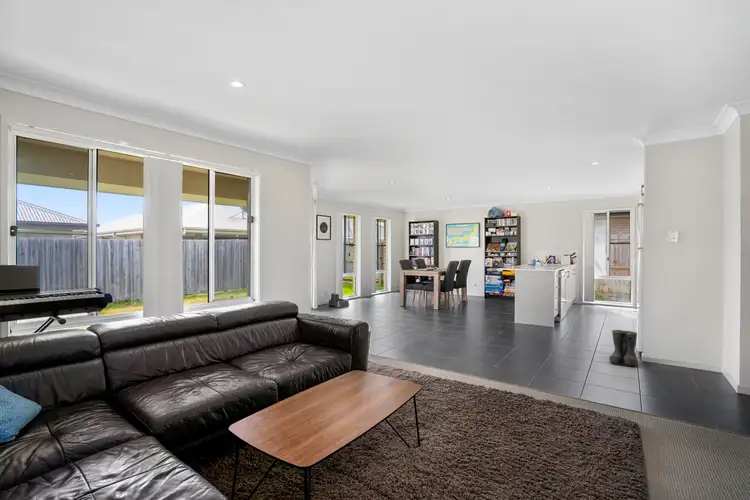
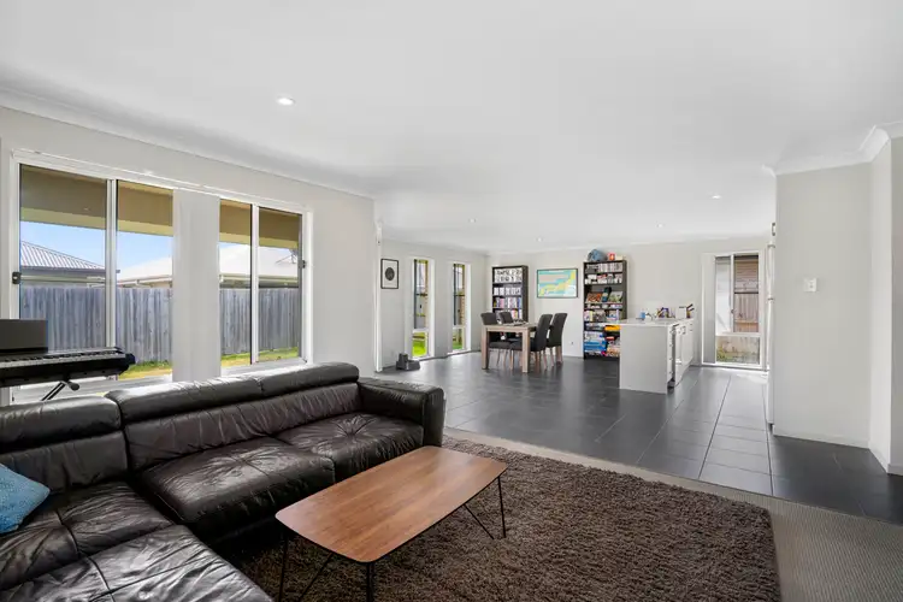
- boots [608,329,638,367]
